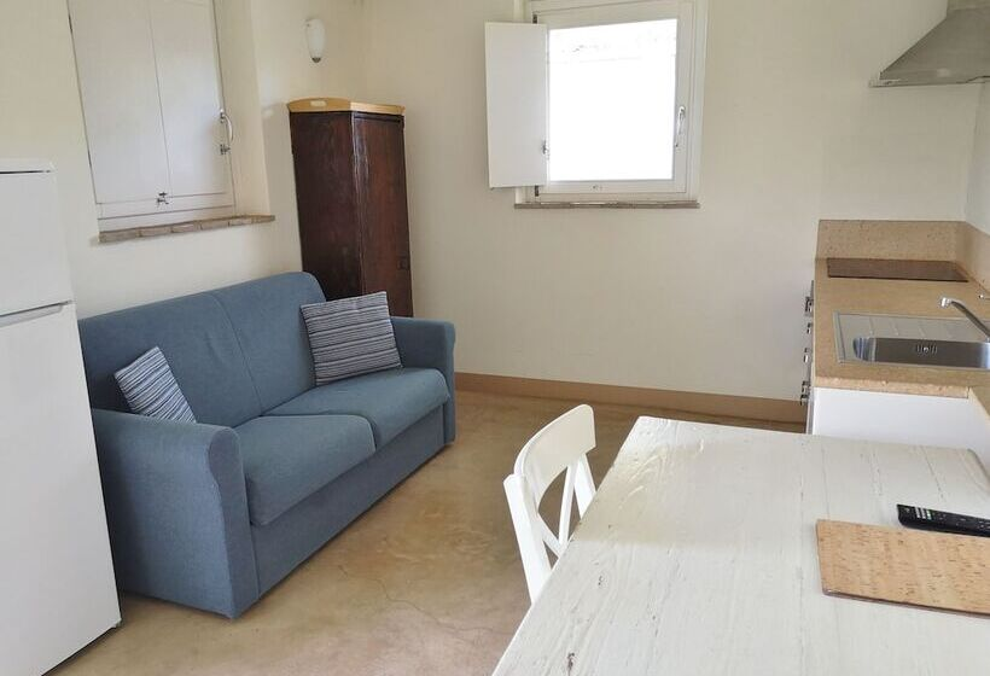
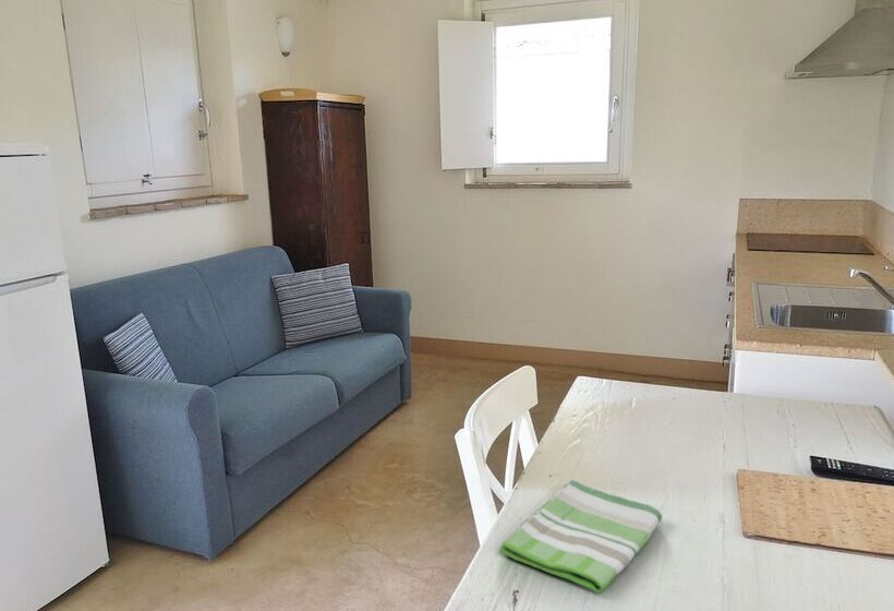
+ dish towel [498,478,663,595]
